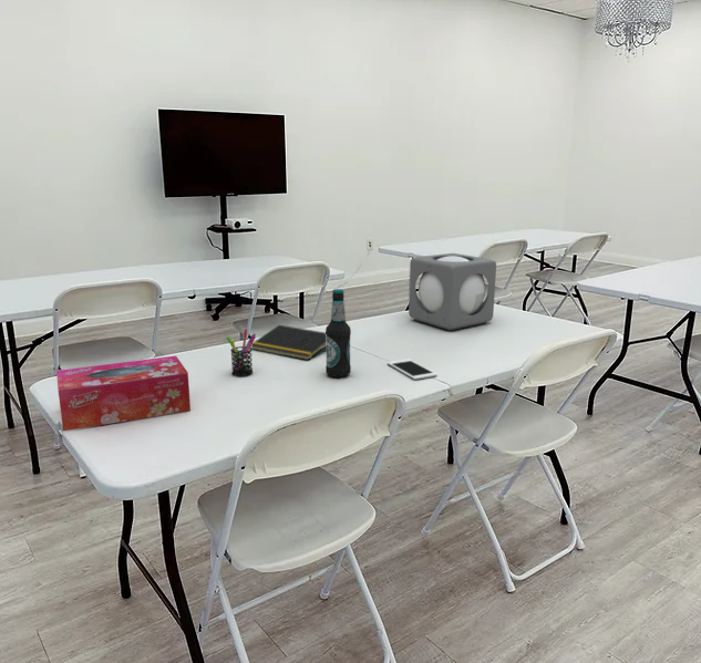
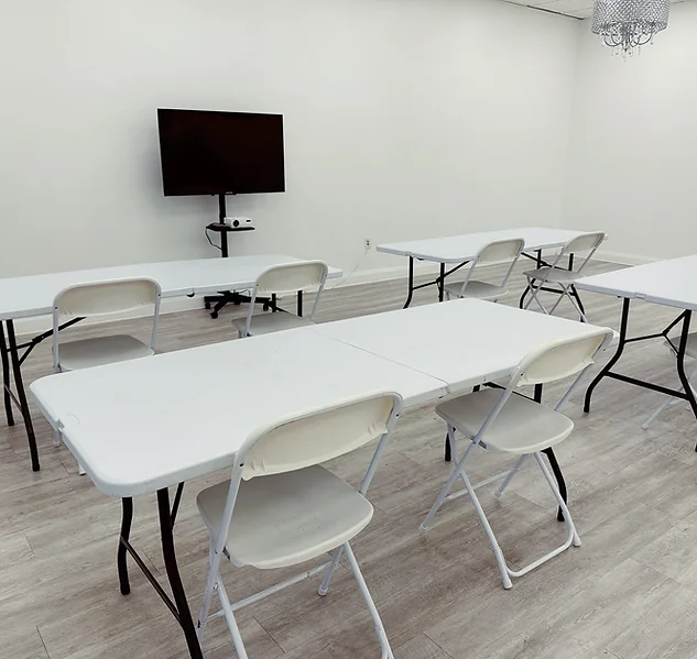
- notepad [250,324,327,361]
- cell phone [386,358,439,381]
- bottle [324,288,352,379]
- speaker [408,252,497,331]
- pen holder [226,328,257,377]
- tissue box [55,355,192,433]
